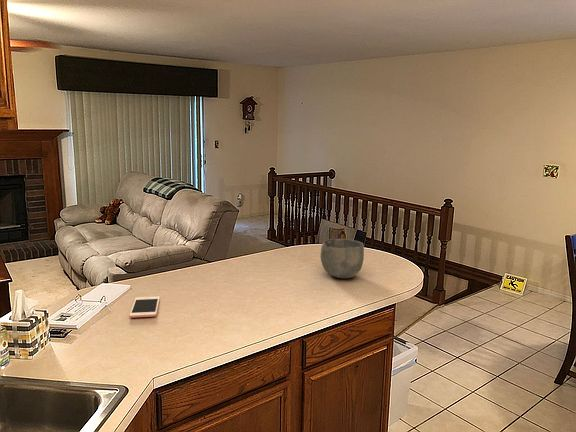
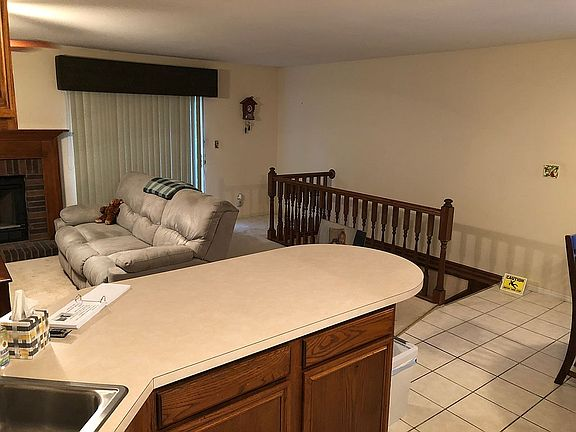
- cell phone [129,296,161,319]
- bowl [319,238,365,279]
